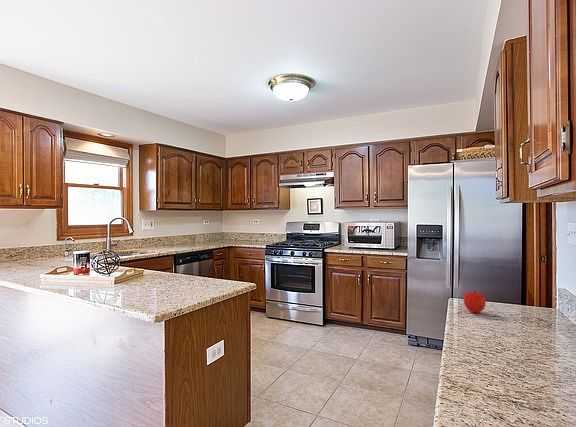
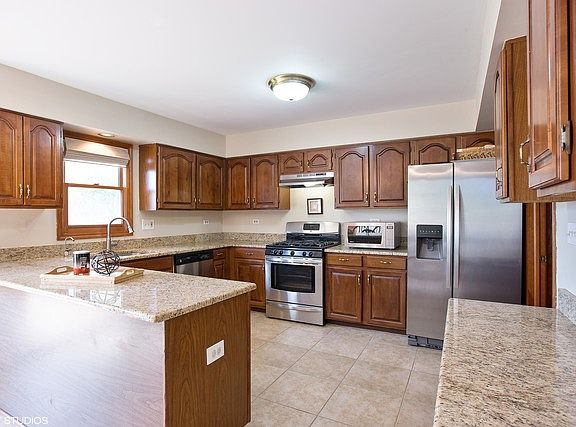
- fruit [463,290,487,314]
